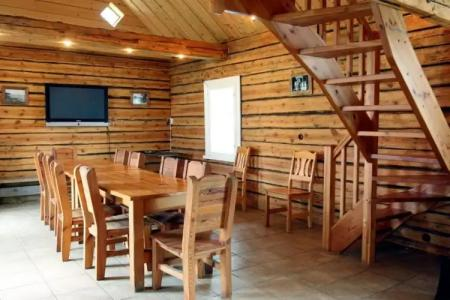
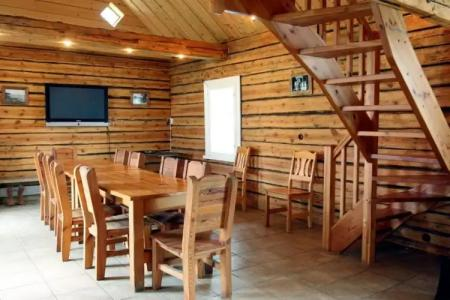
+ boots [5,183,30,207]
